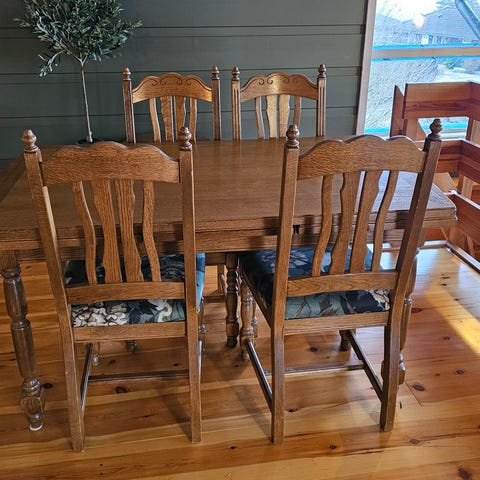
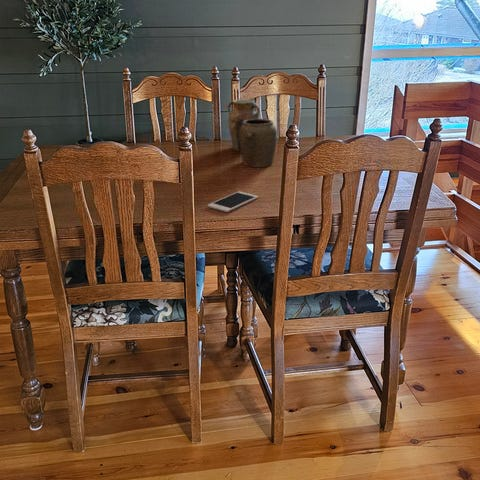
+ cell phone [207,190,259,213]
+ jar set [226,98,278,168]
